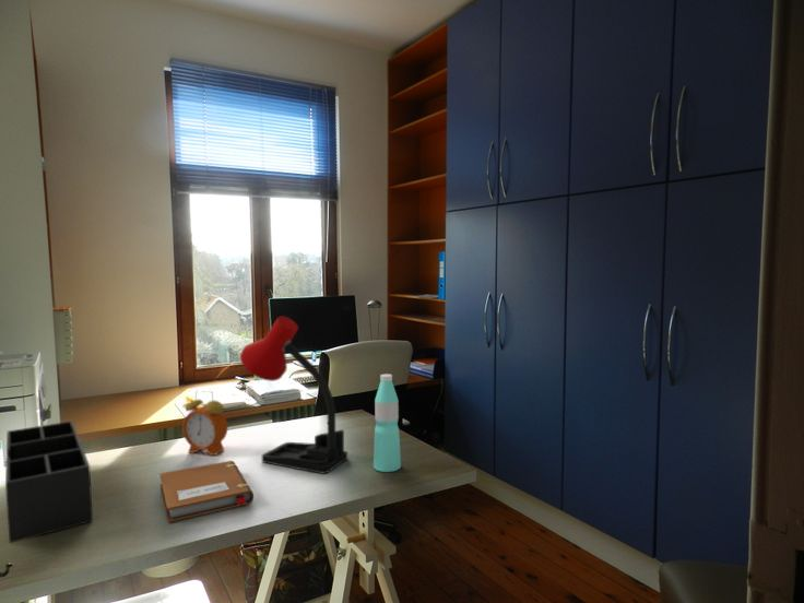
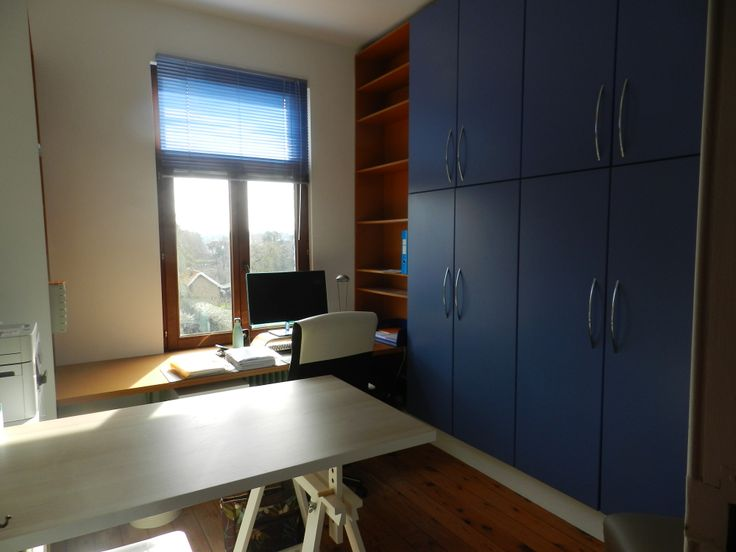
- alarm clock [181,390,229,457]
- water bottle [373,373,402,473]
- desk organizer [4,419,94,544]
- desk lamp [239,316,348,474]
- notebook [158,460,255,523]
